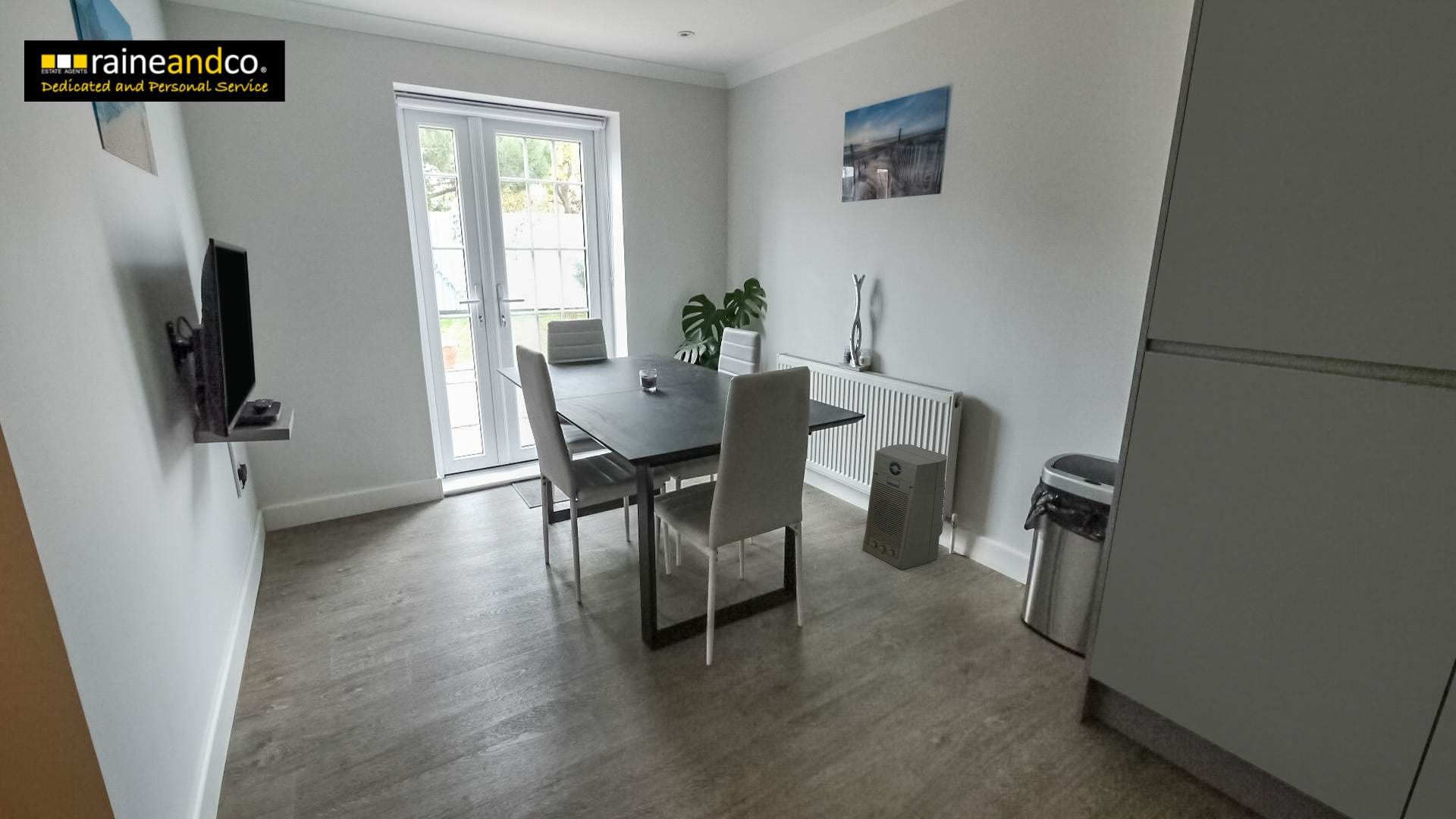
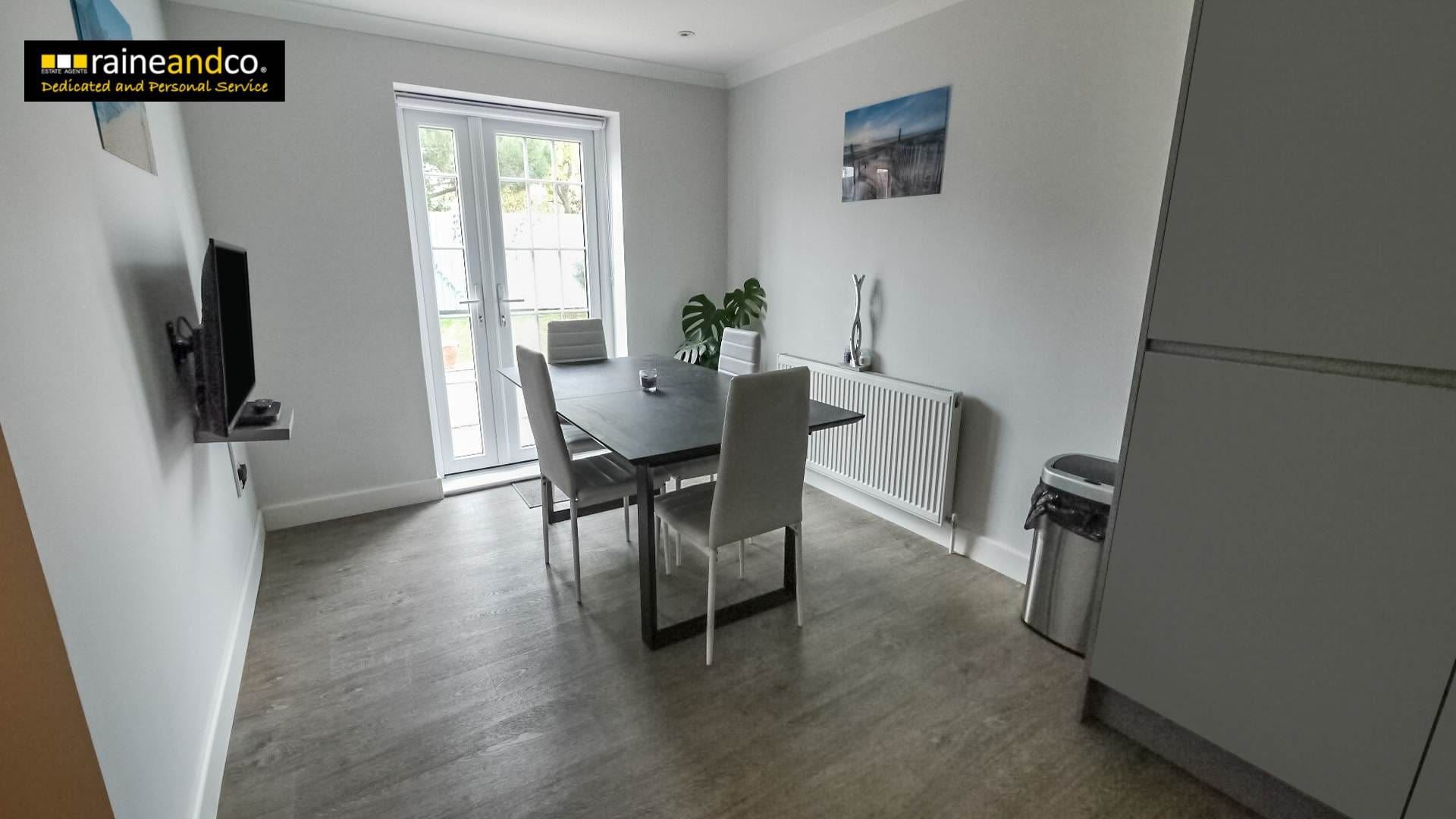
- fan [862,444,948,570]
